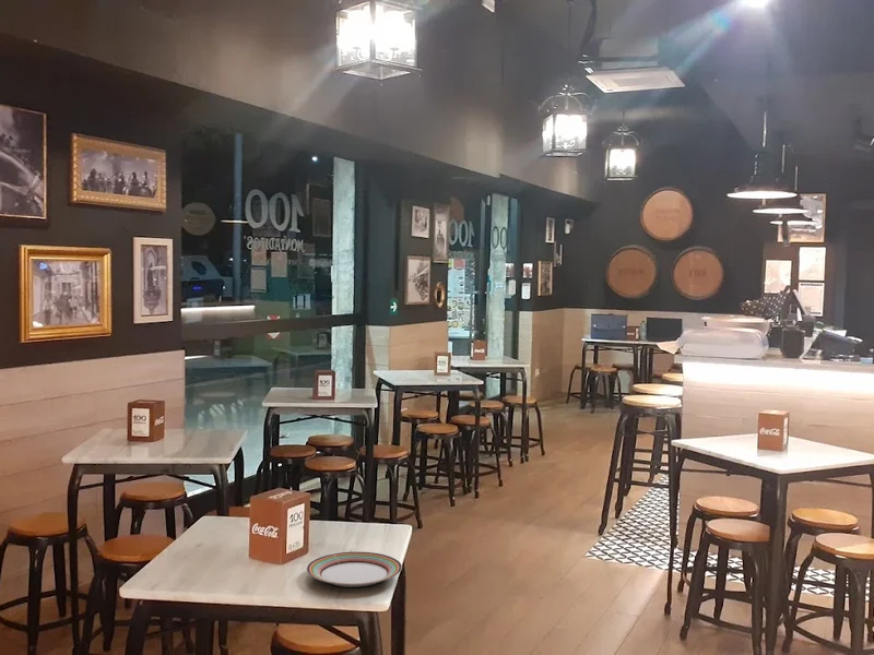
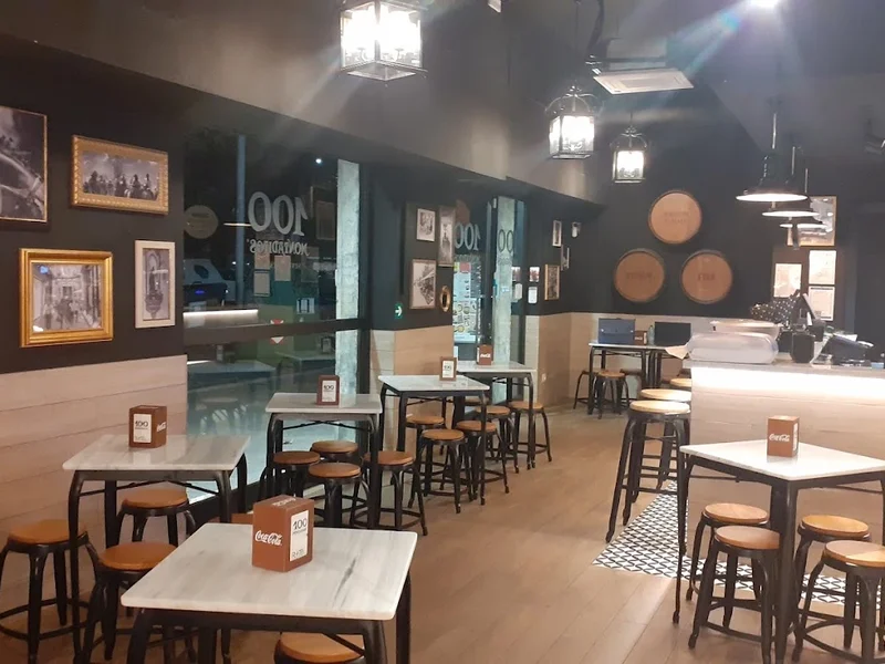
- plate [306,550,403,588]
